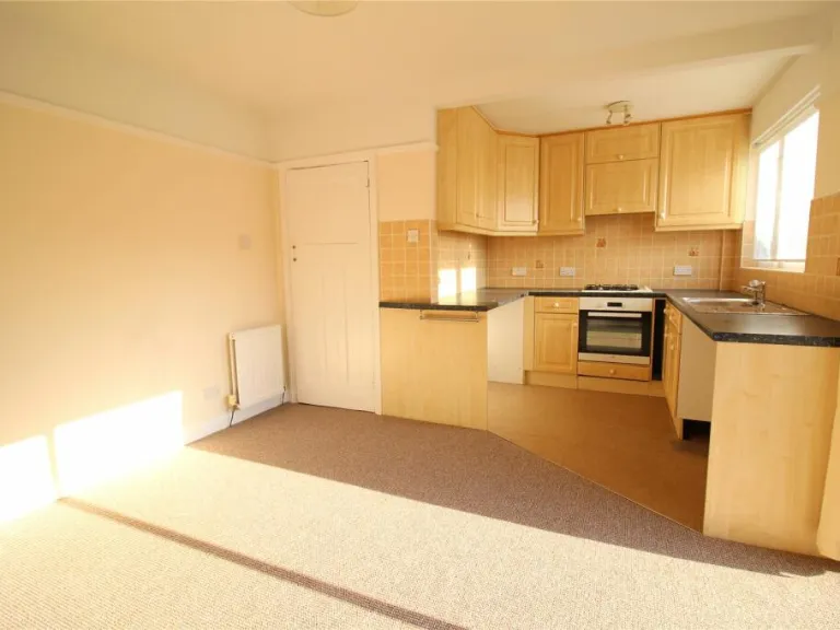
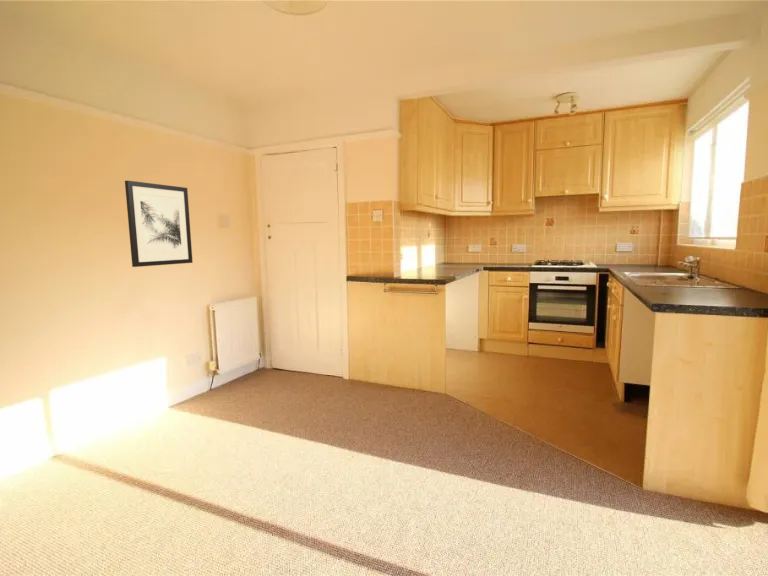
+ wall art [124,180,194,268]
